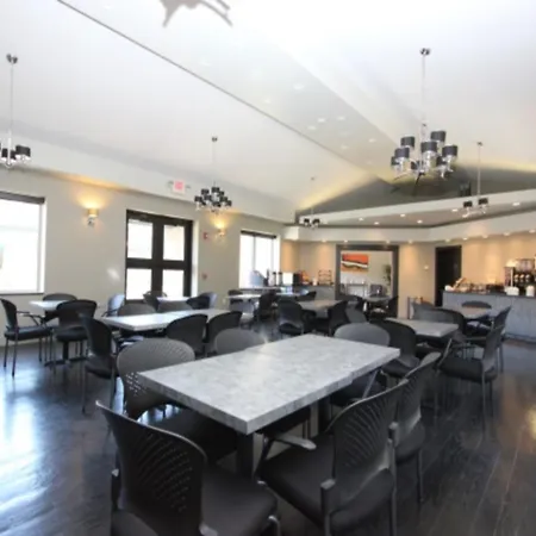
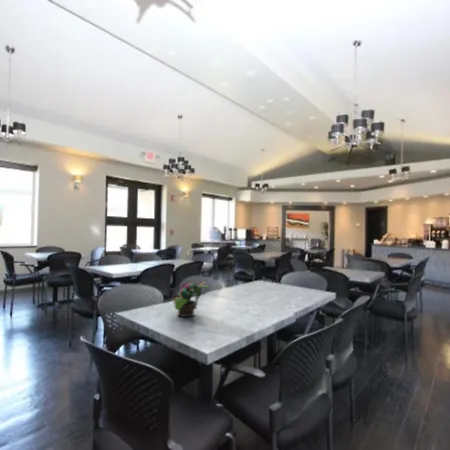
+ potted flower [170,281,210,318]
